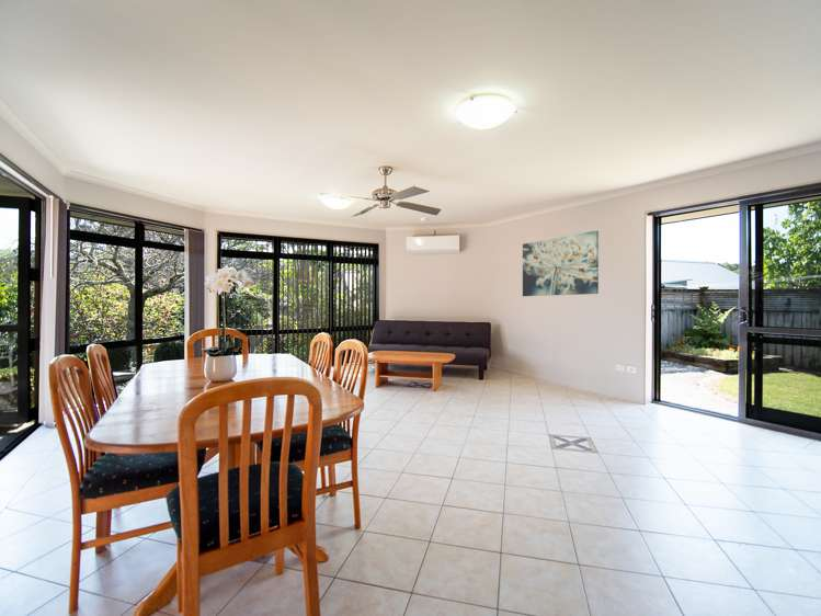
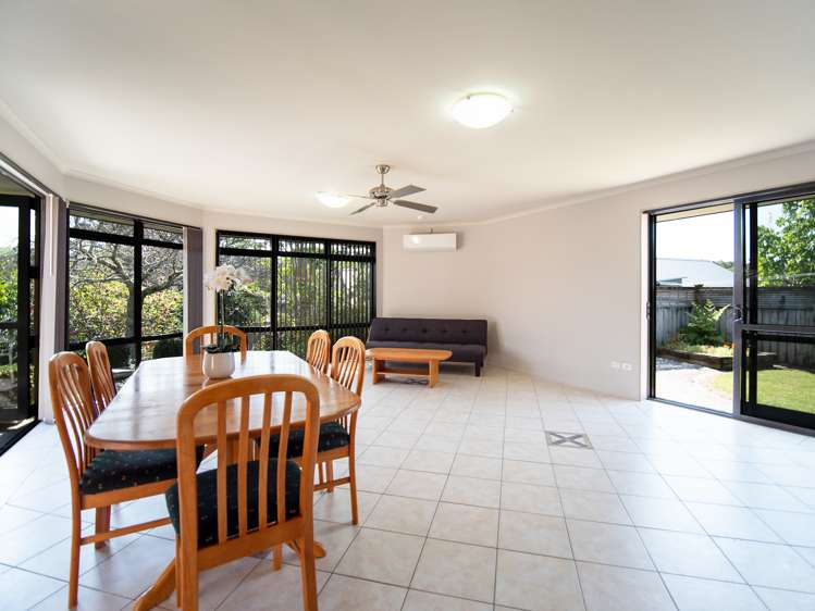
- wall art [522,230,600,297]
